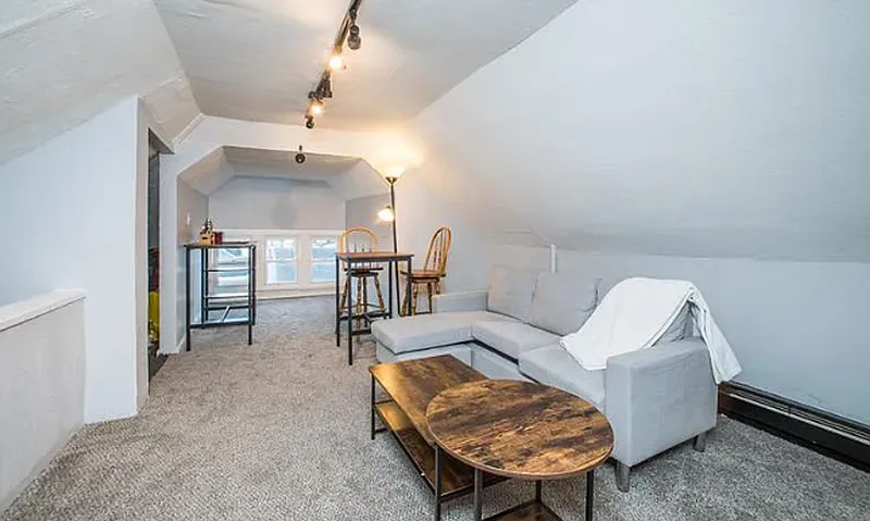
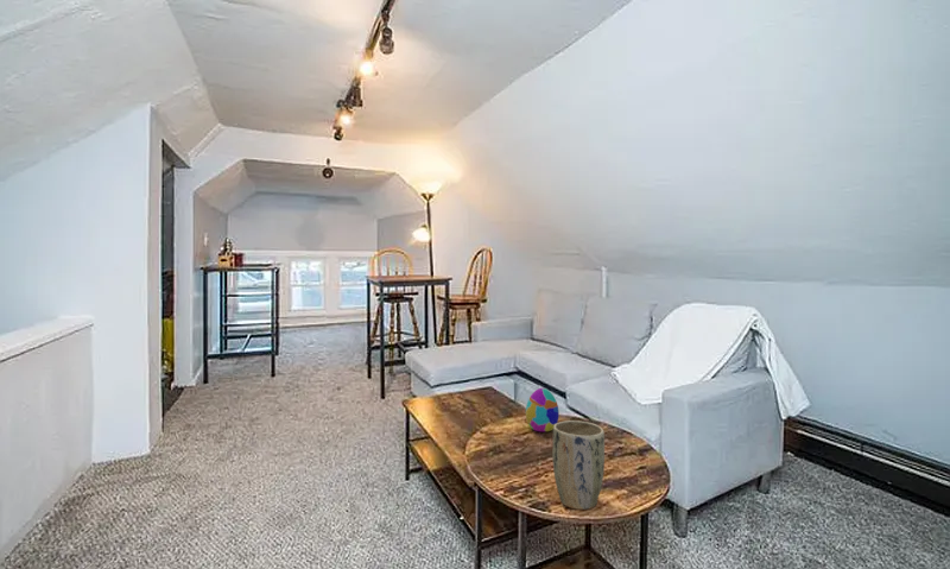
+ decorative egg [525,387,560,432]
+ plant pot [552,419,606,511]
